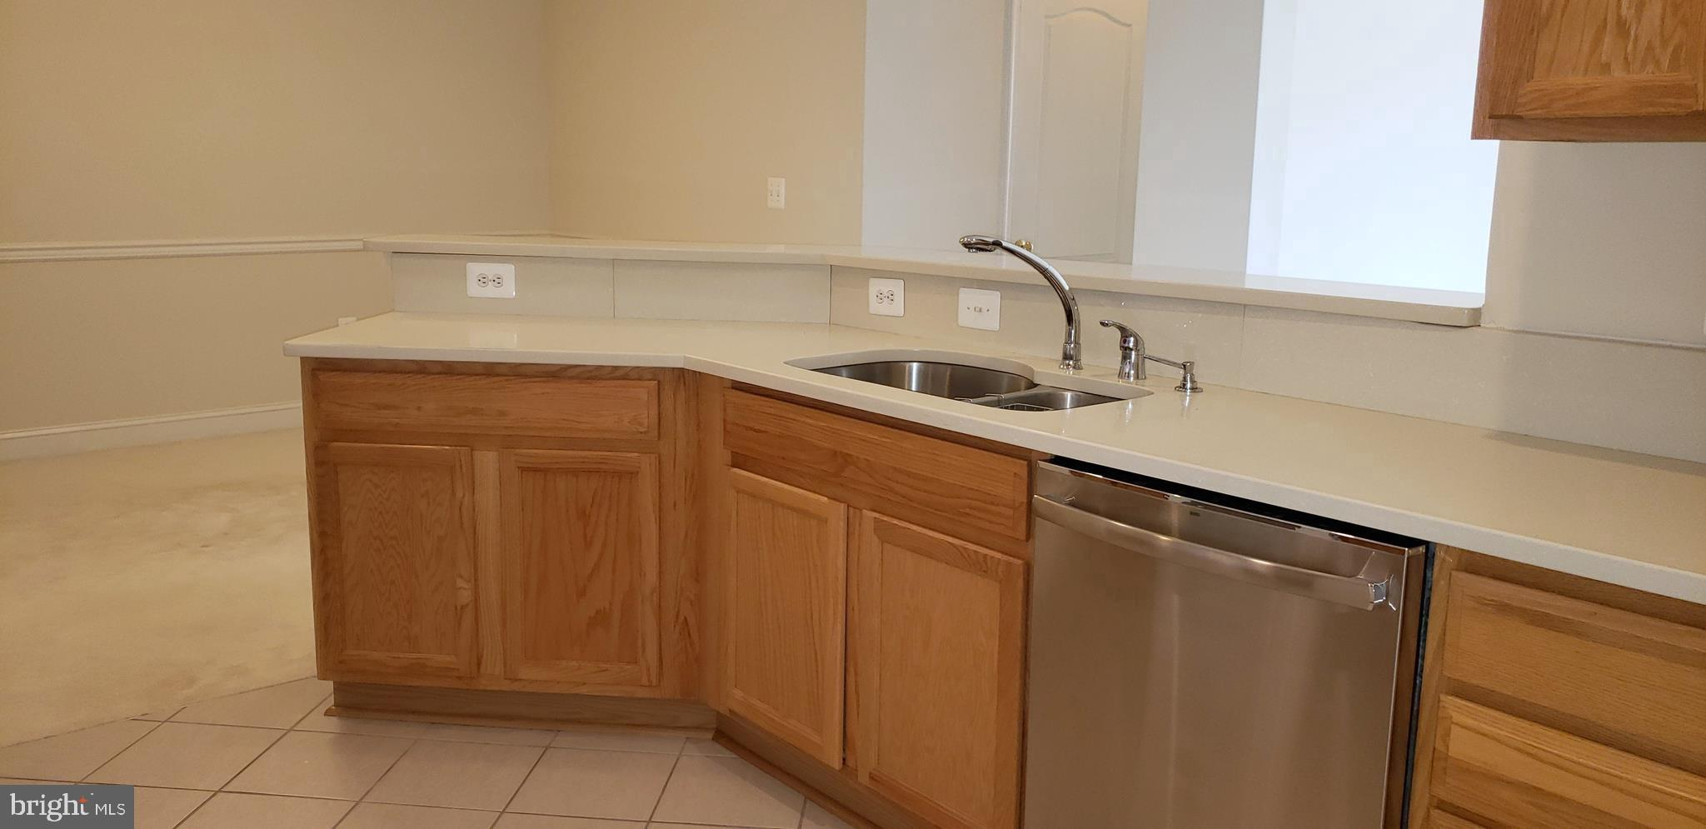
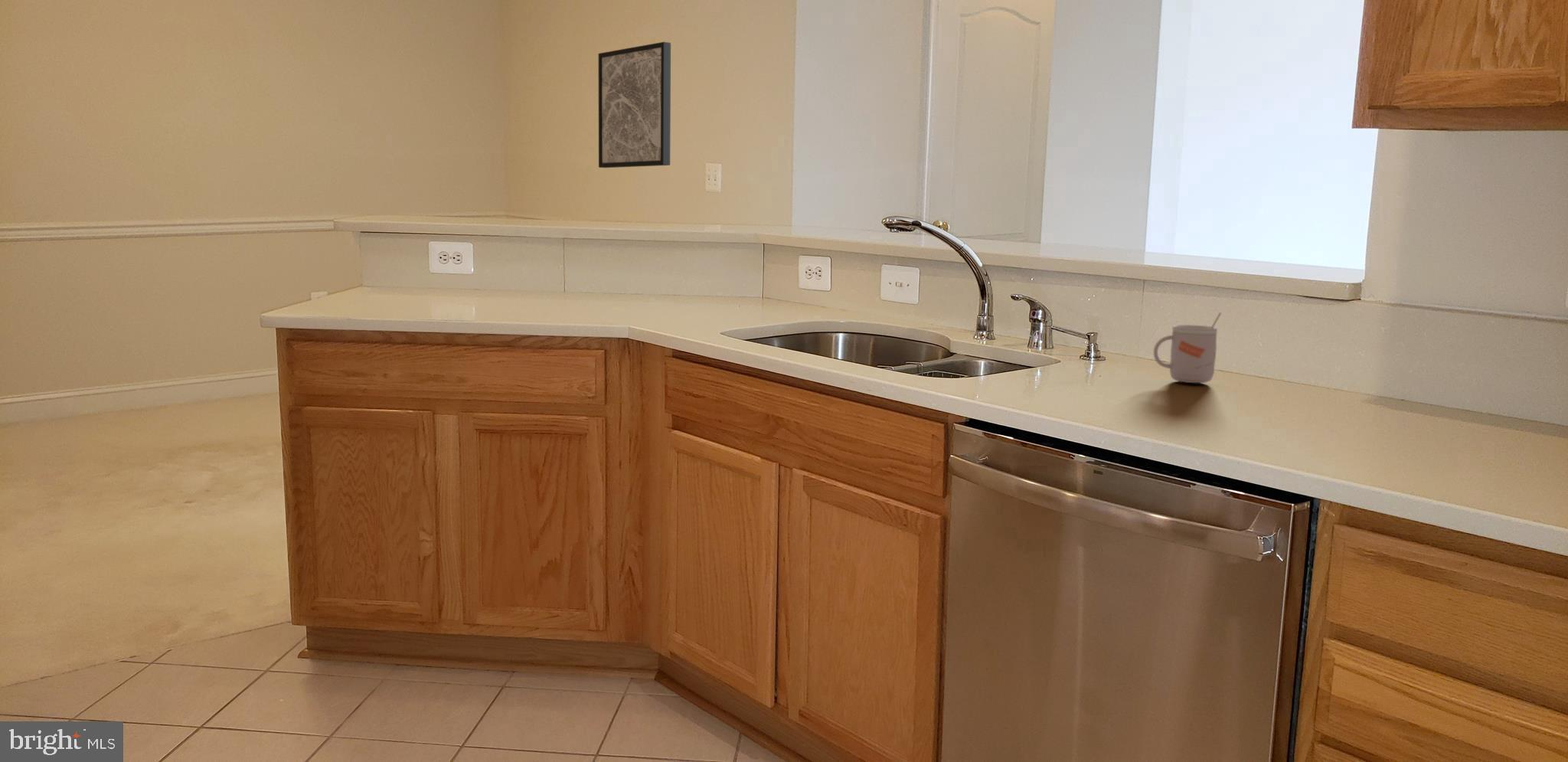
+ wall art [598,41,671,168]
+ mug [1153,312,1222,384]
